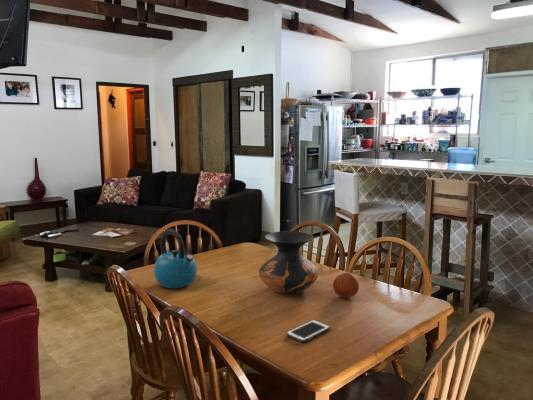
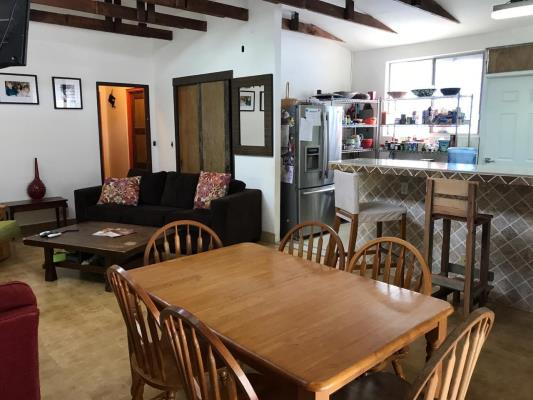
- cell phone [285,319,331,343]
- vase [258,230,319,295]
- fruit [332,272,360,299]
- kettle [153,228,198,289]
